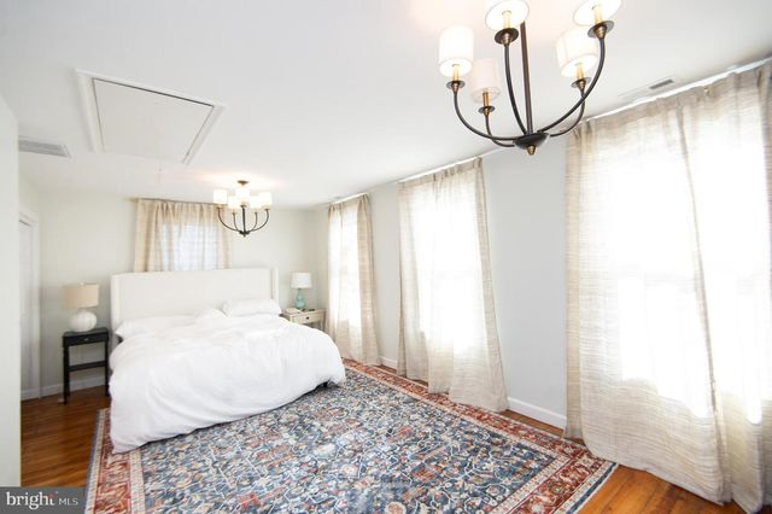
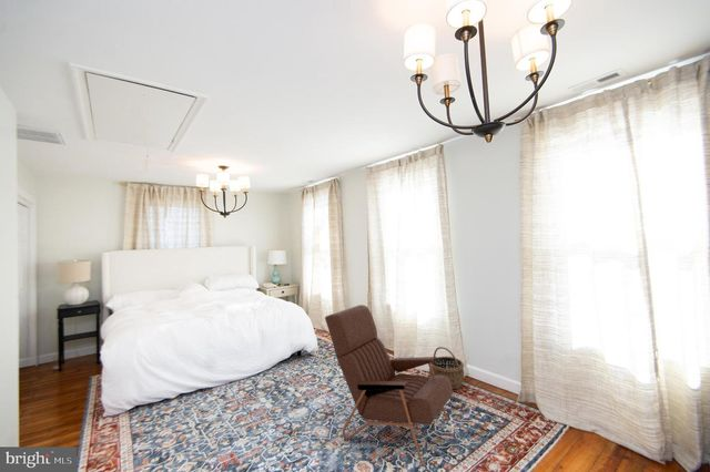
+ wicker basket [428,346,465,390]
+ armchair [324,304,454,470]
